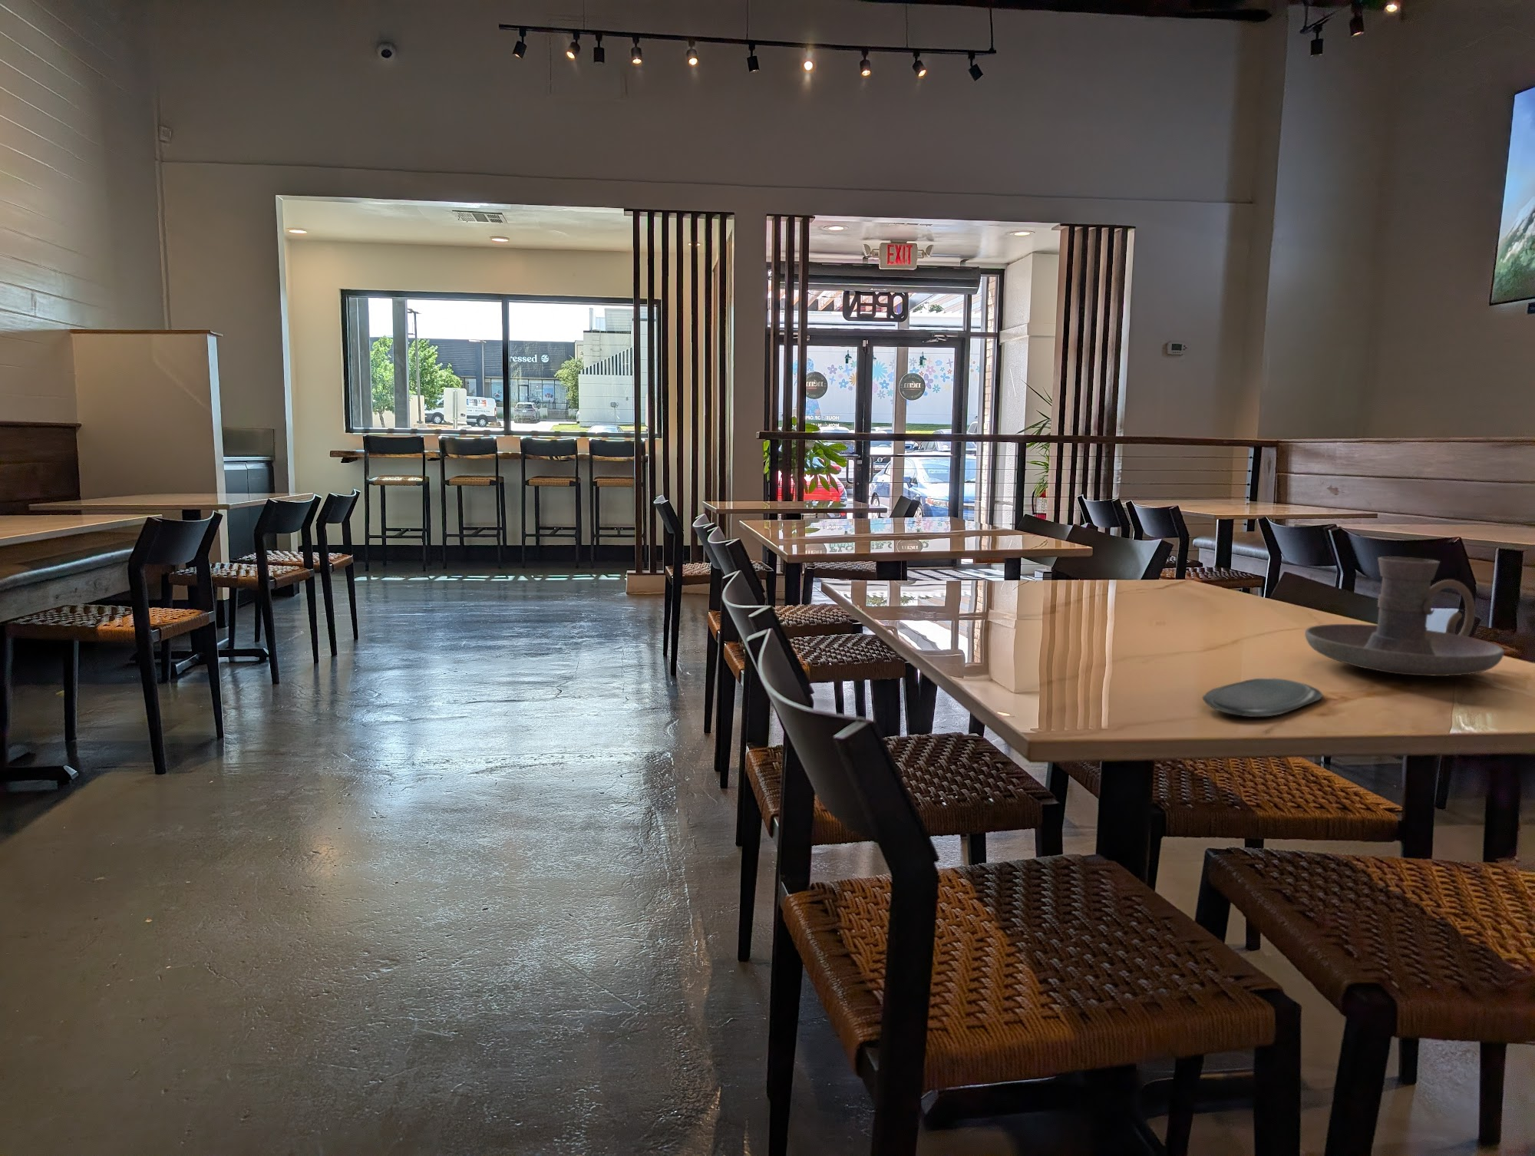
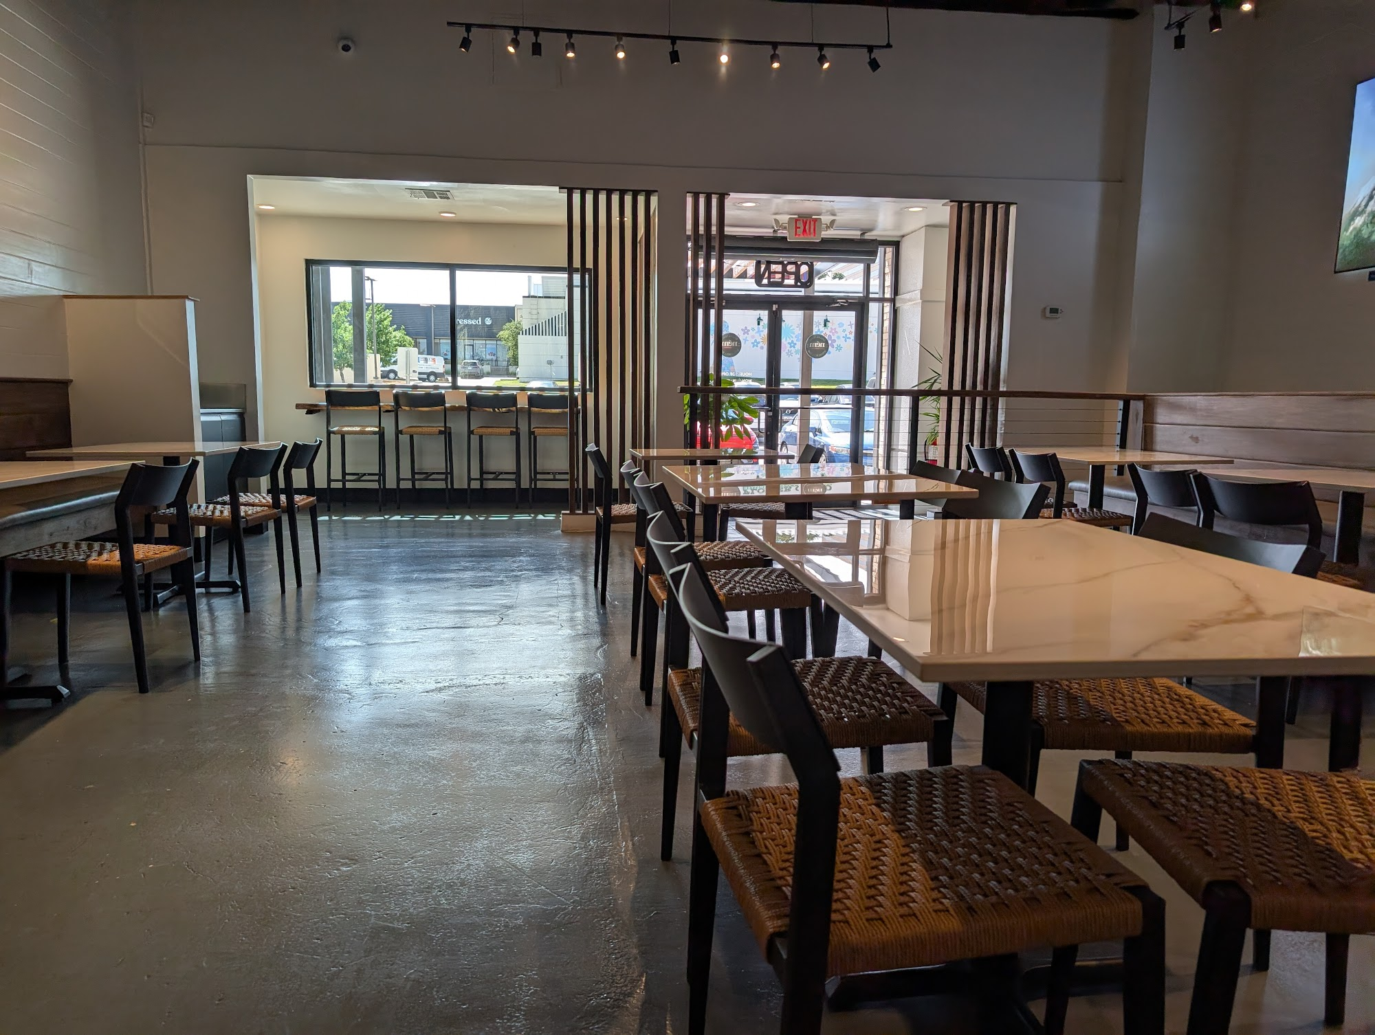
- candle holder [1304,556,1505,678]
- oval tray [1202,678,1324,718]
